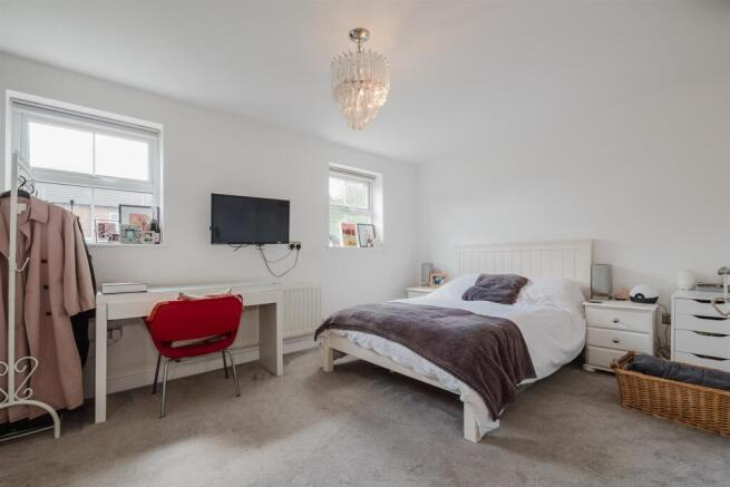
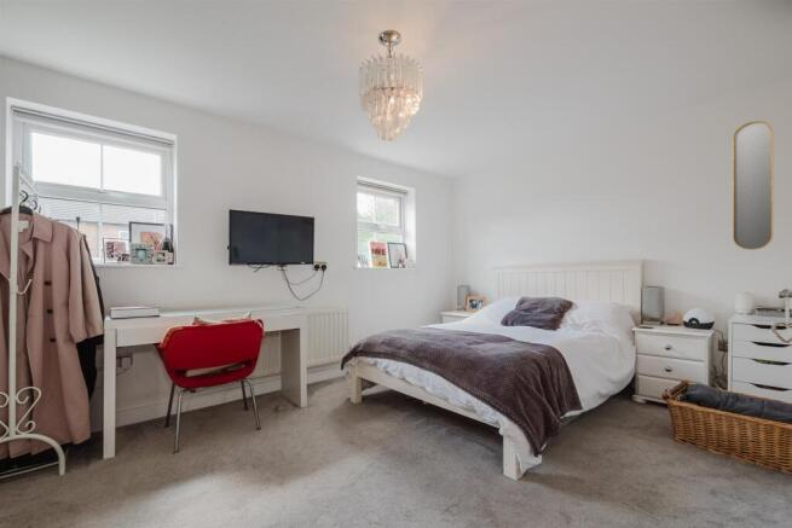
+ home mirror [732,120,774,251]
